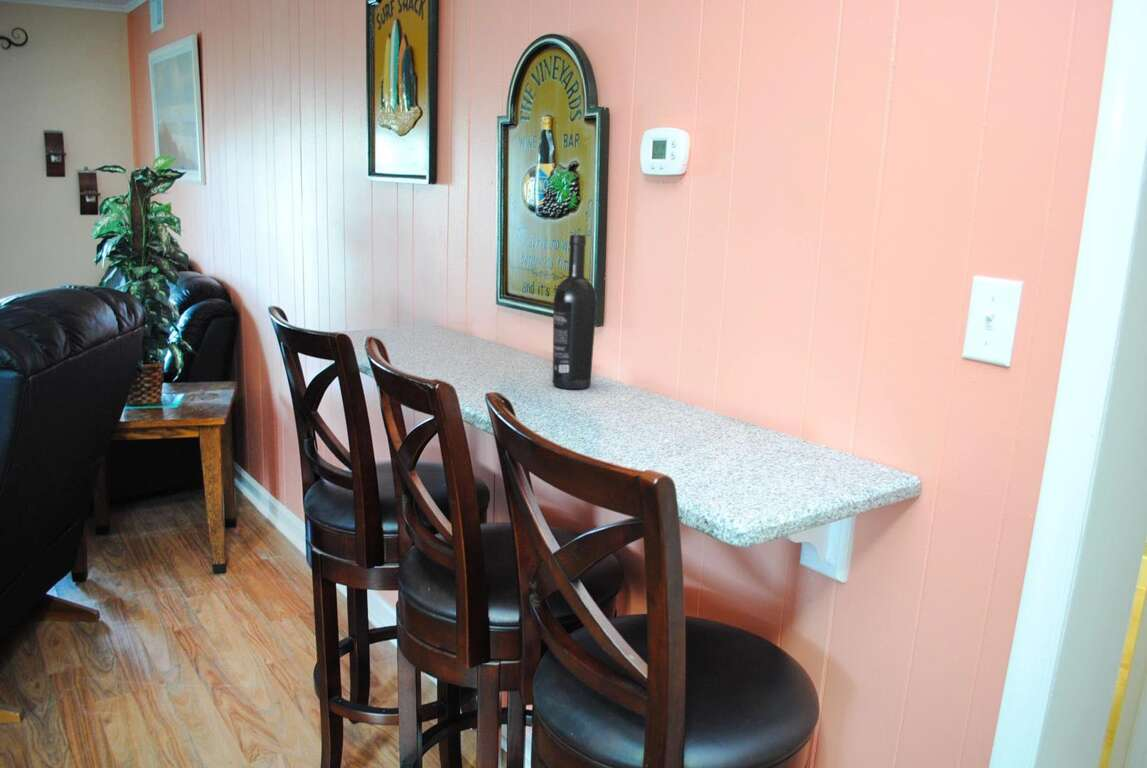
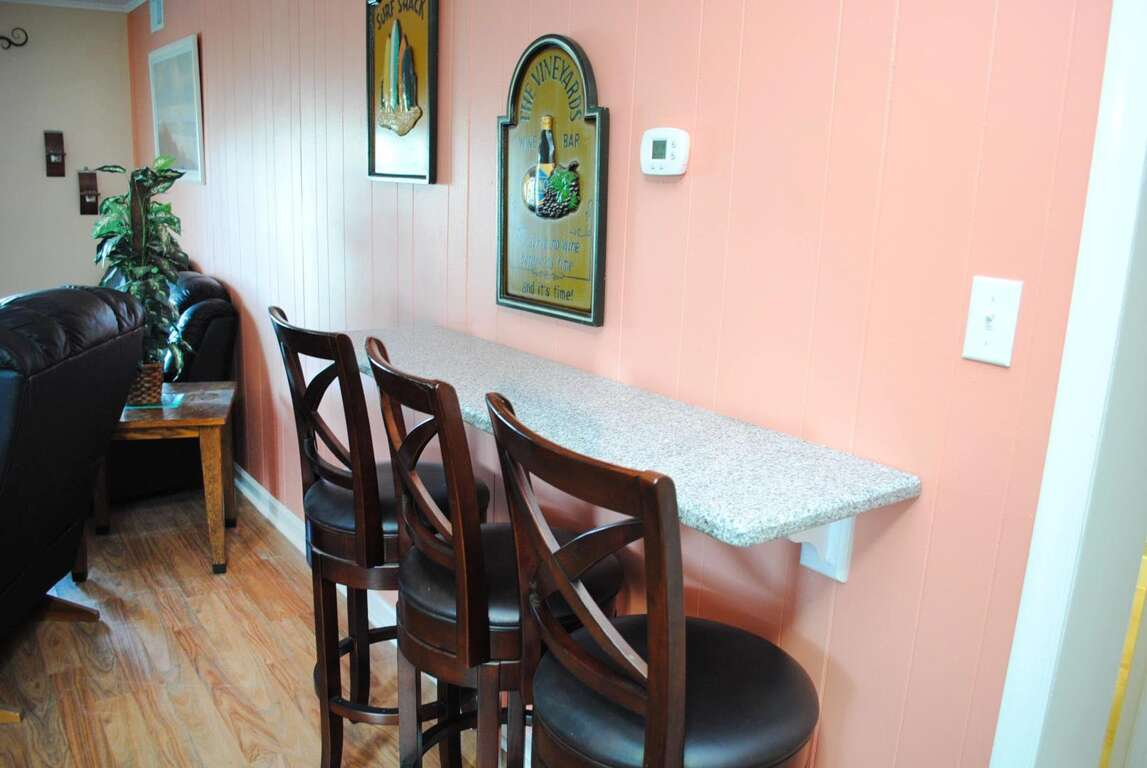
- wine bottle [552,234,598,390]
